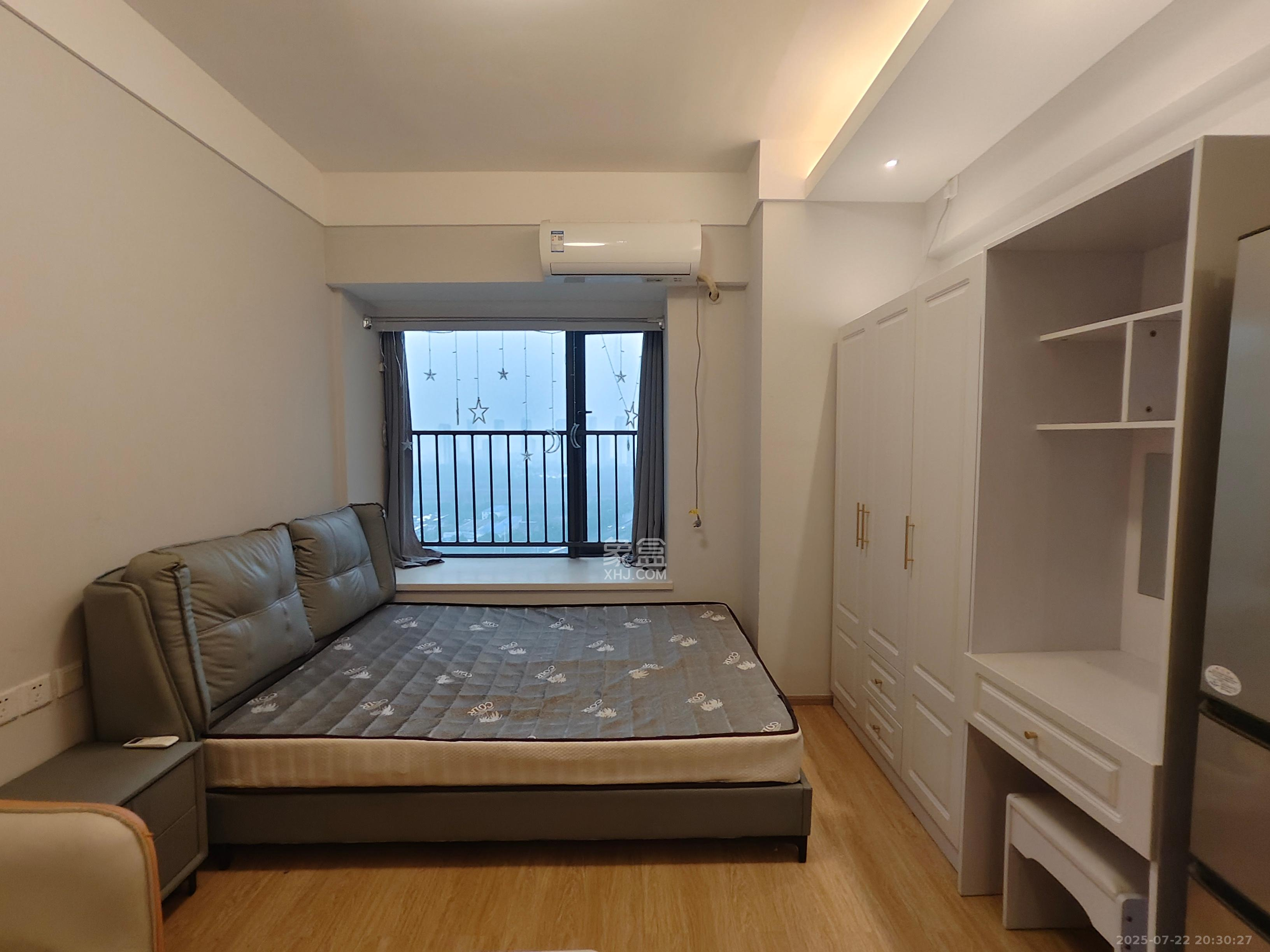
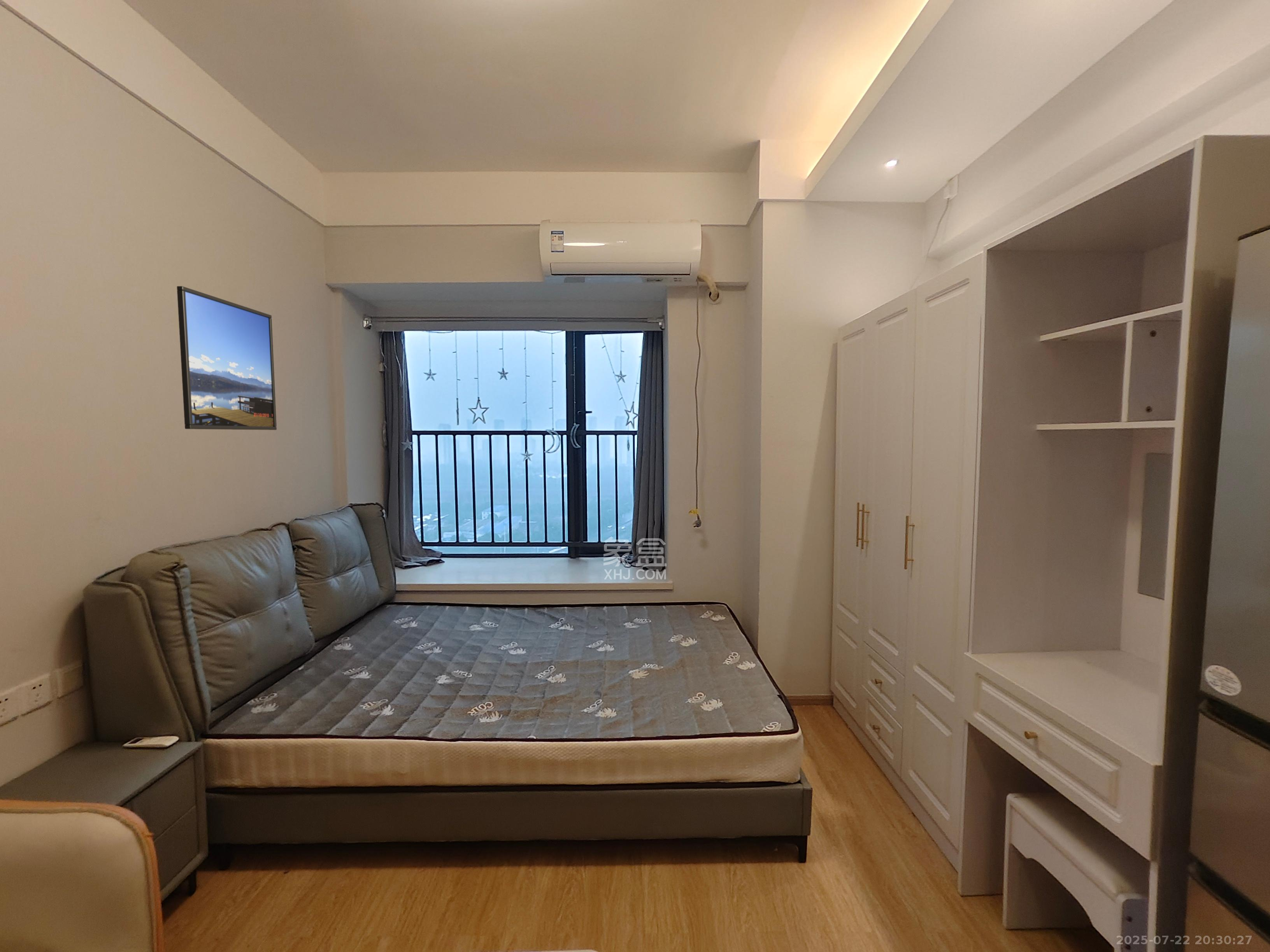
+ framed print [176,286,277,431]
